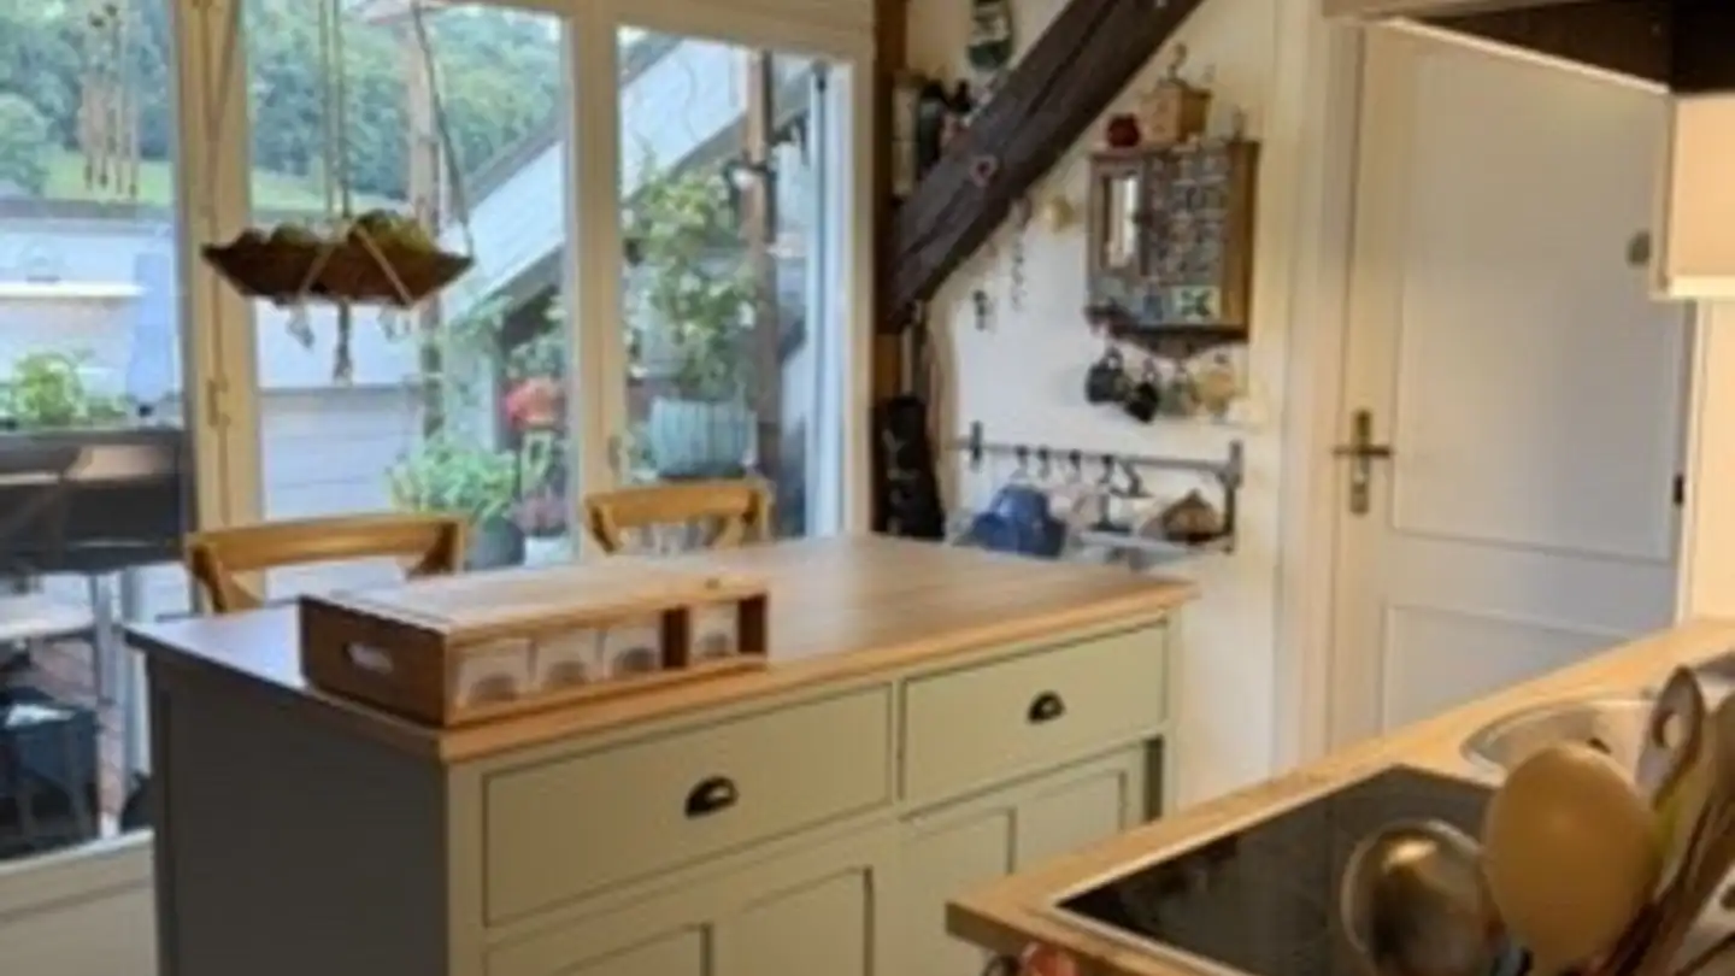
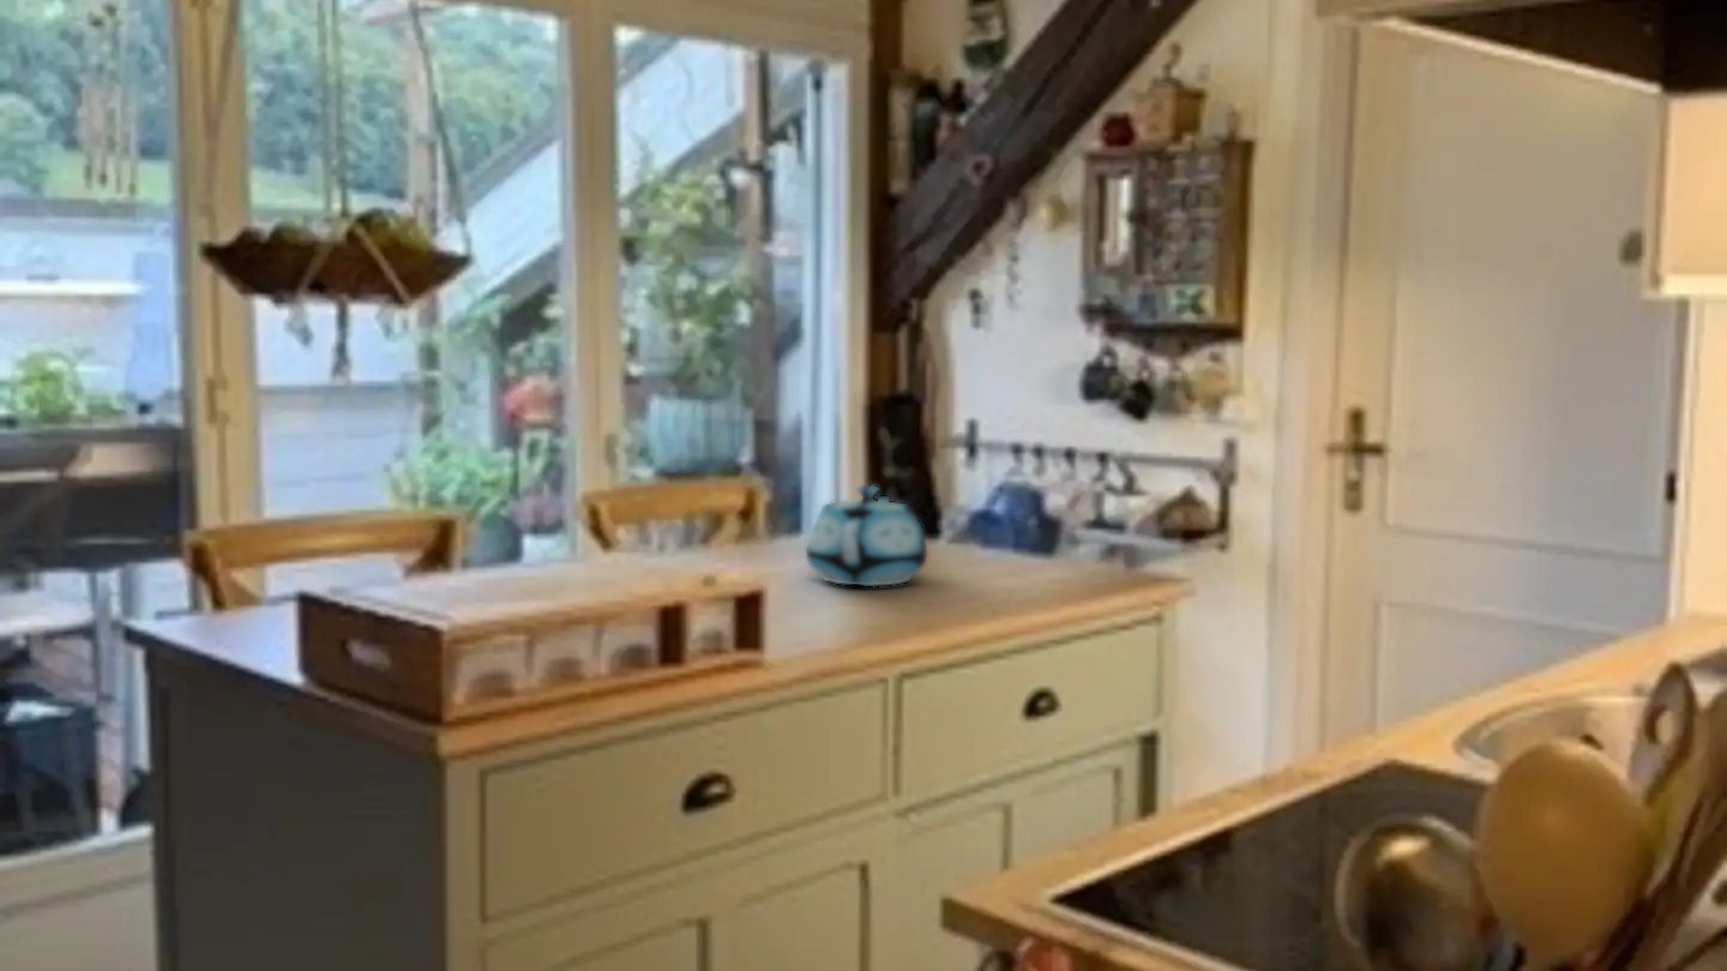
+ teapot [805,484,928,587]
